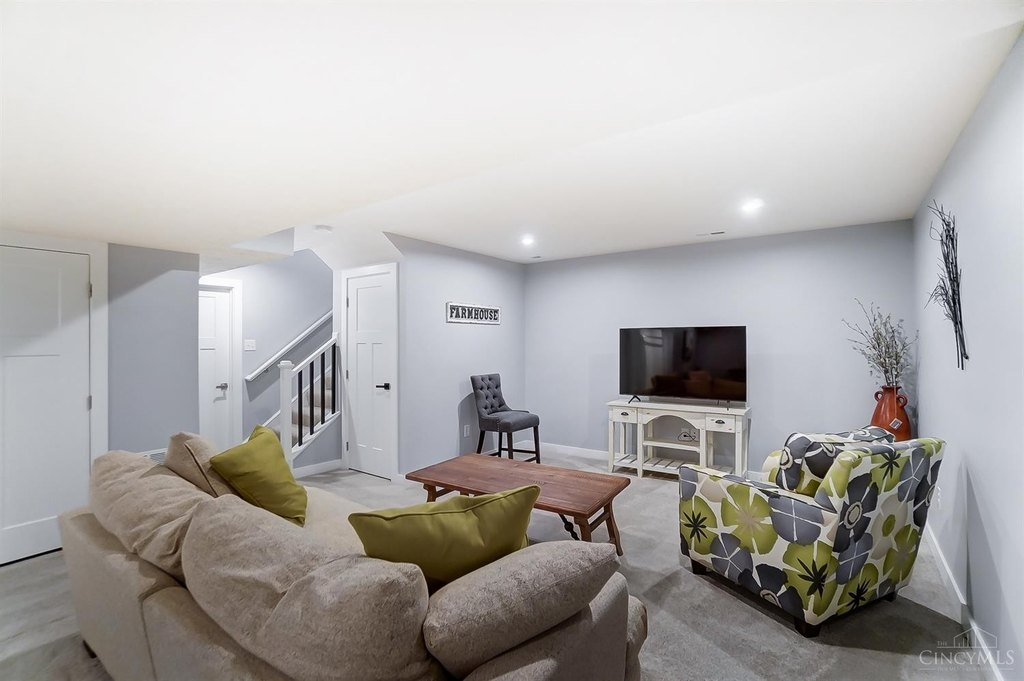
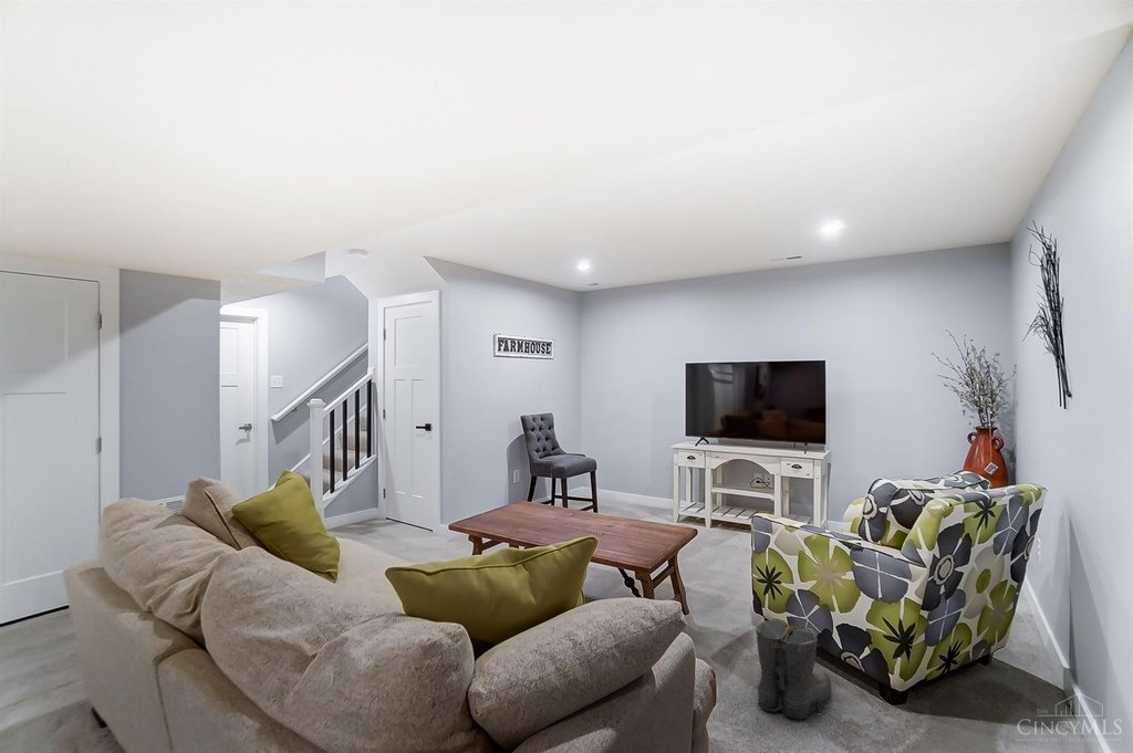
+ boots [752,618,832,720]
